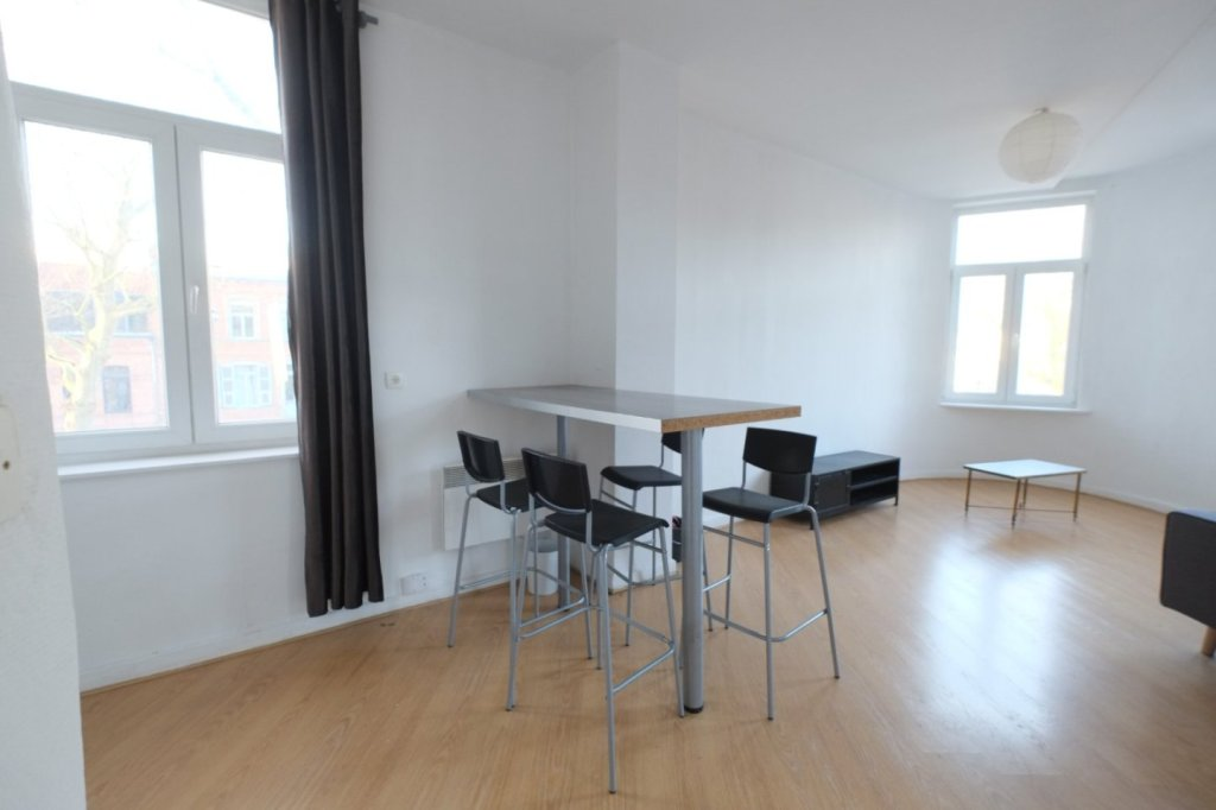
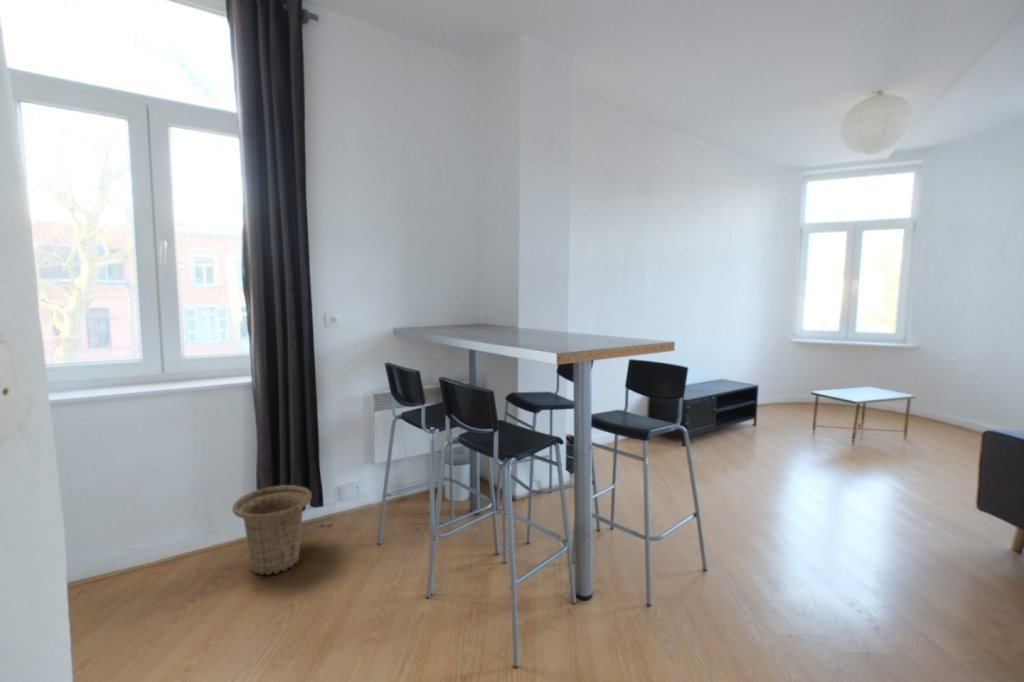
+ basket [231,484,313,576]
